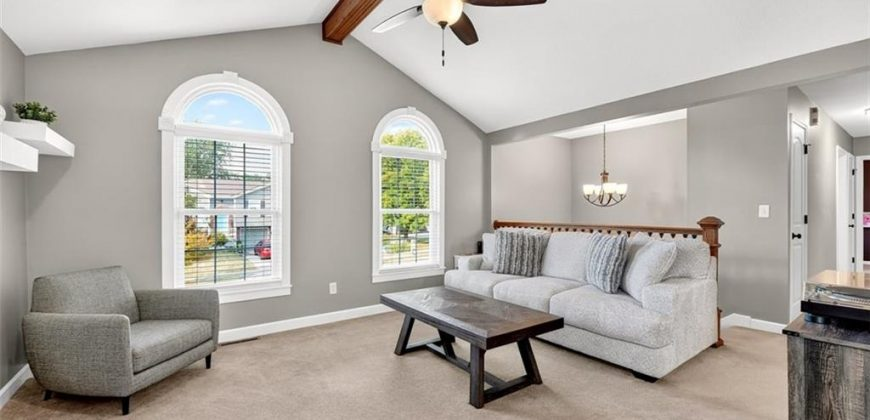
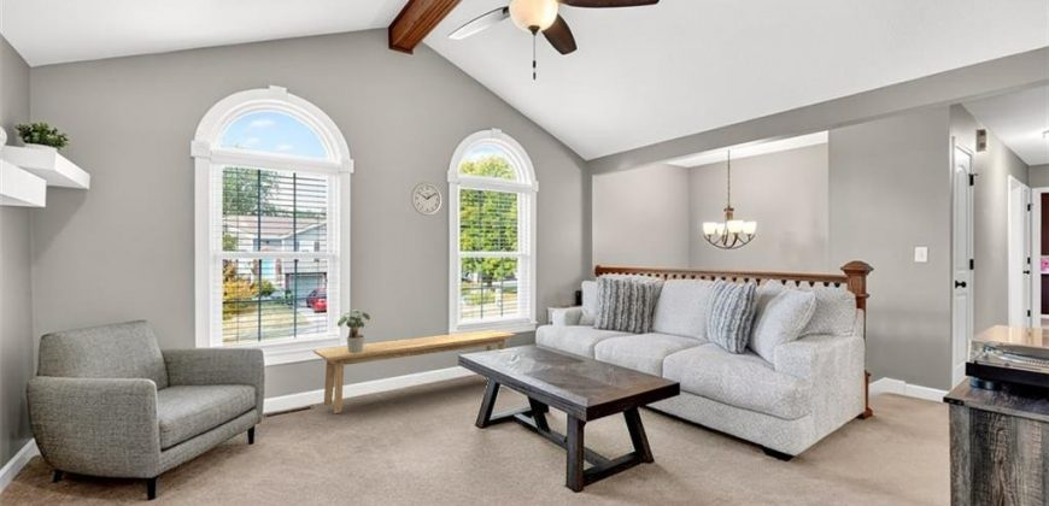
+ potted plant [336,308,371,353]
+ wall clock [410,182,443,217]
+ bench [312,329,517,414]
